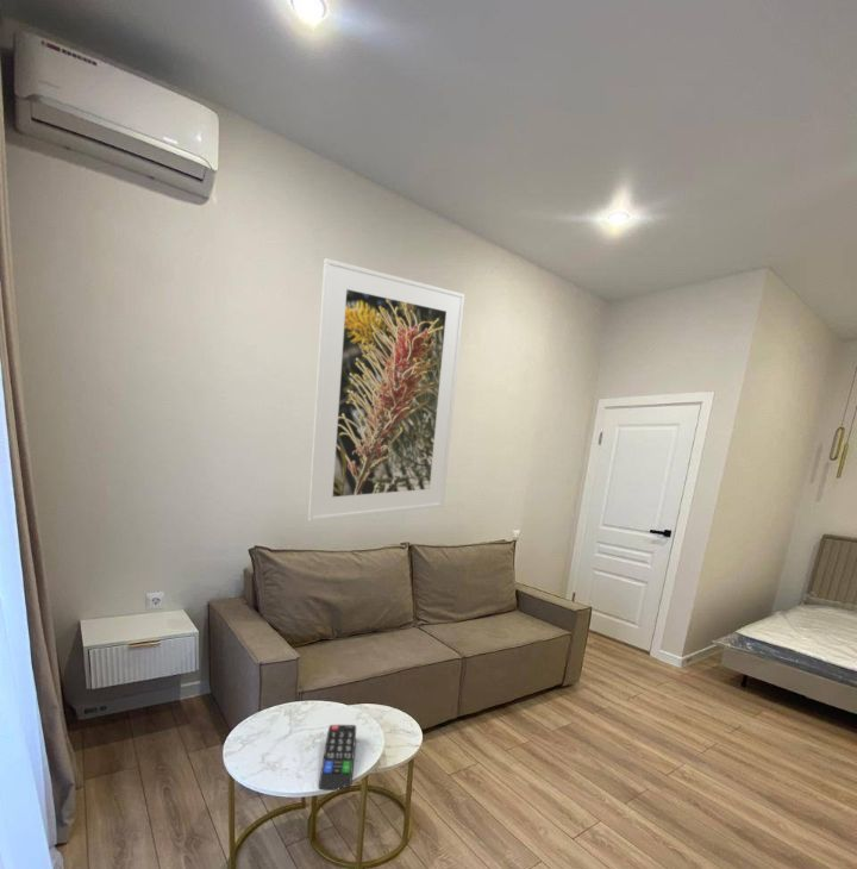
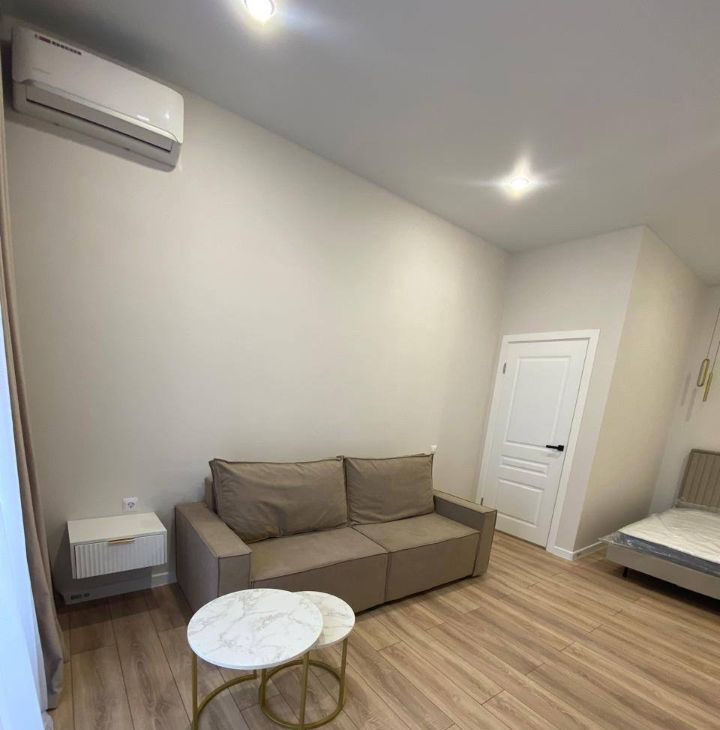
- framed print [307,257,465,523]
- remote control [318,724,357,790]
